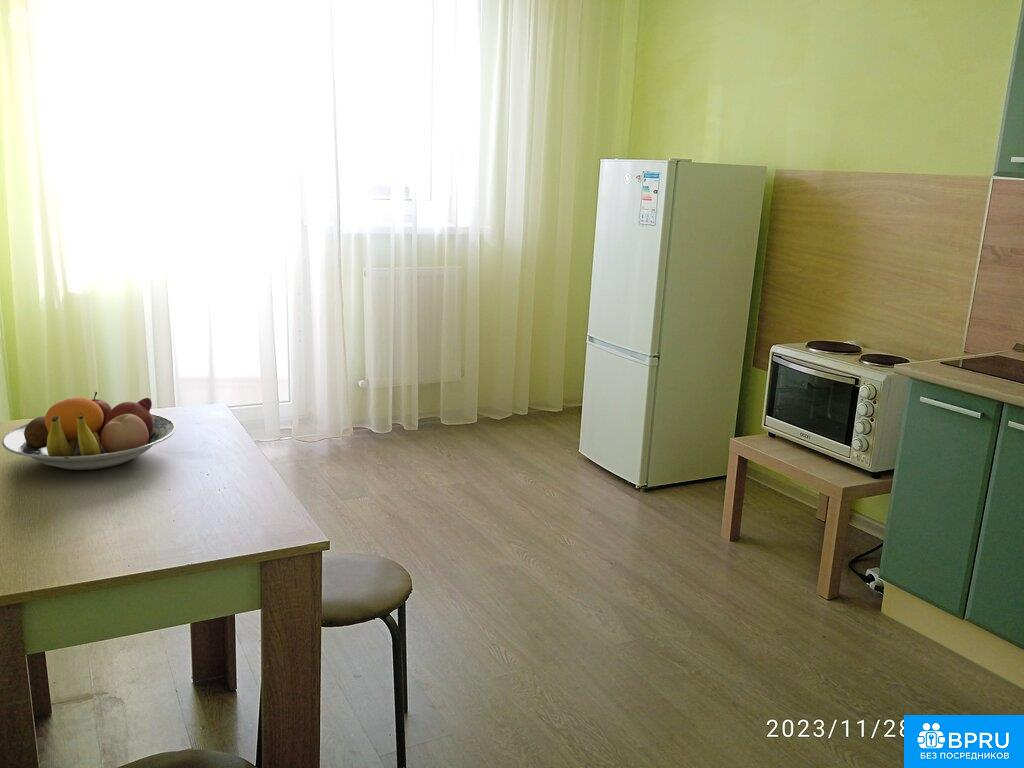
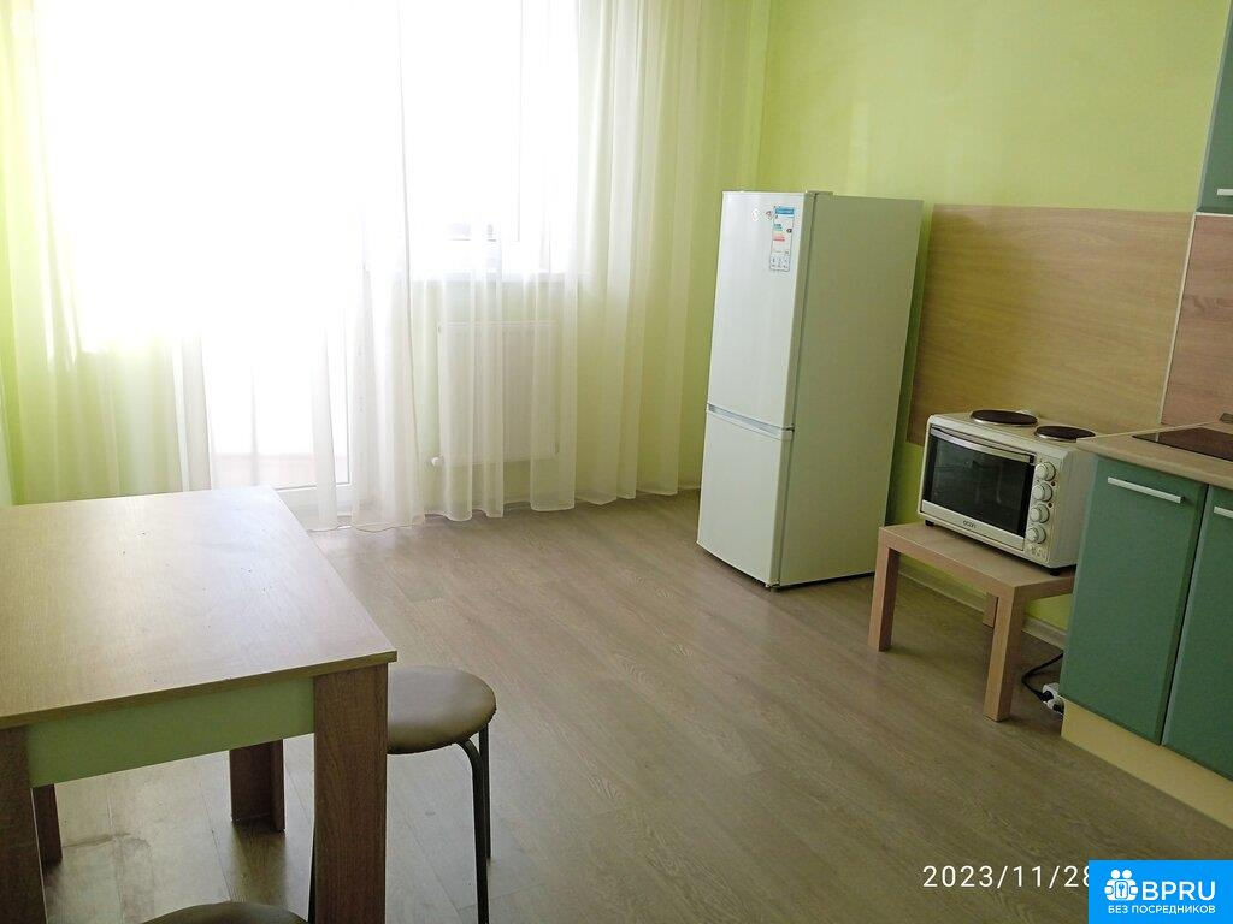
- fruit bowl [1,391,177,471]
